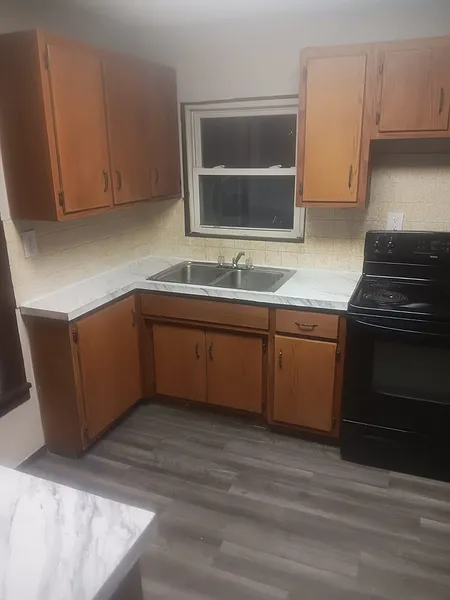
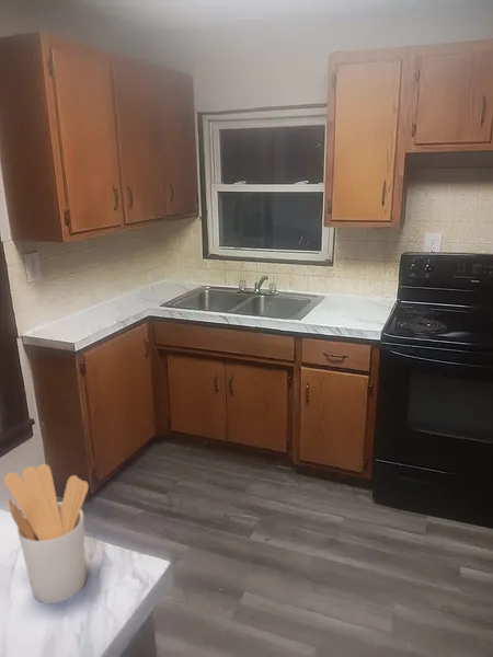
+ utensil holder [3,463,90,604]
